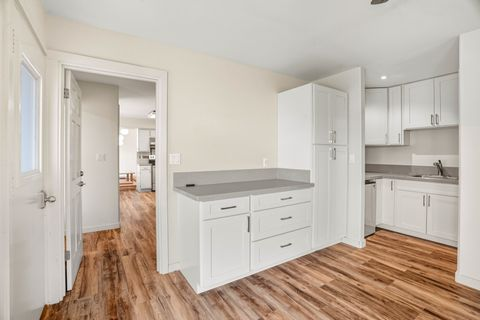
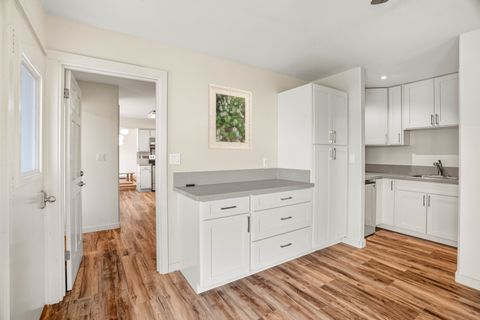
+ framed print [207,83,252,151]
